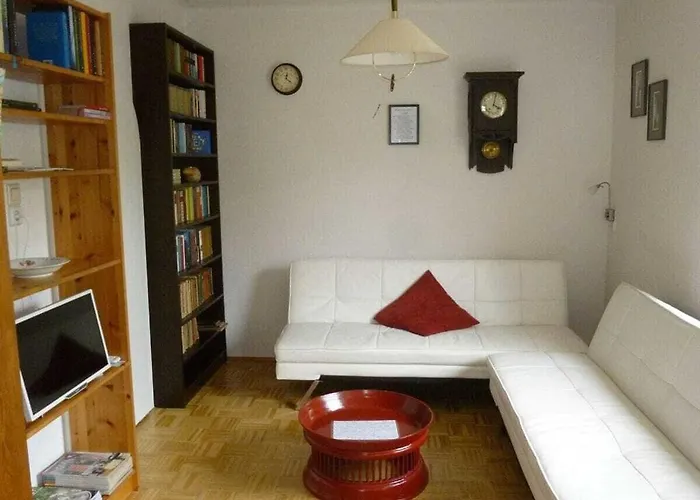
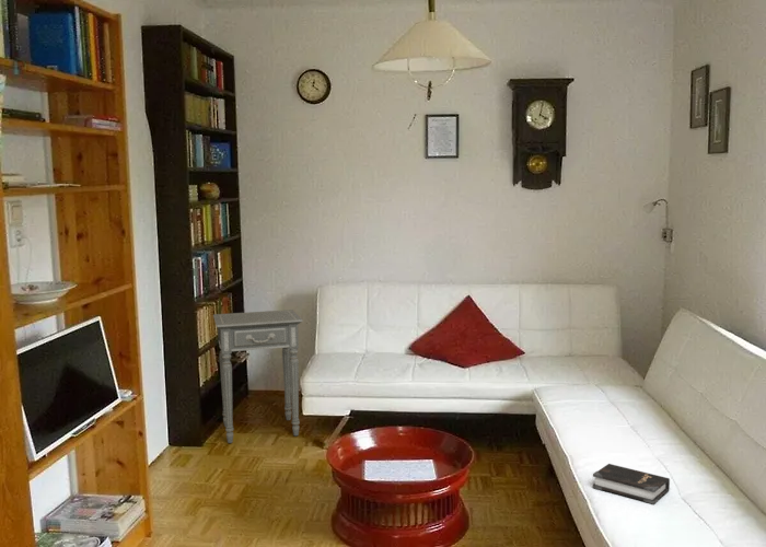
+ side table [212,309,304,444]
+ hardback book [592,463,671,505]
